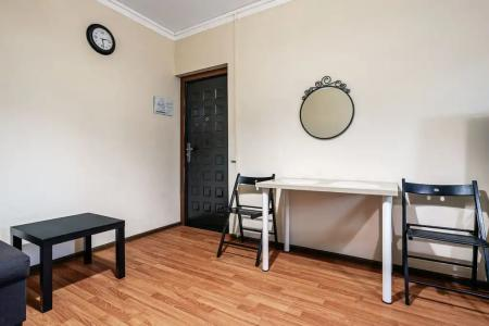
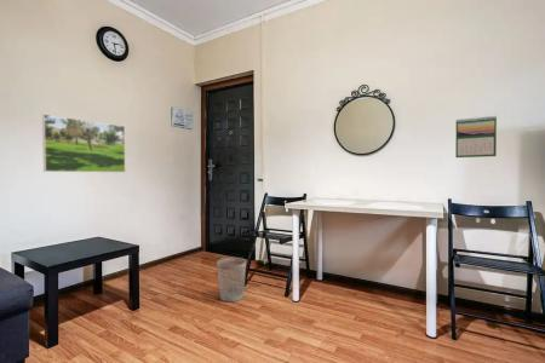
+ wastebasket [216,257,247,302]
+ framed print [41,113,127,173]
+ calendar [454,115,498,159]
